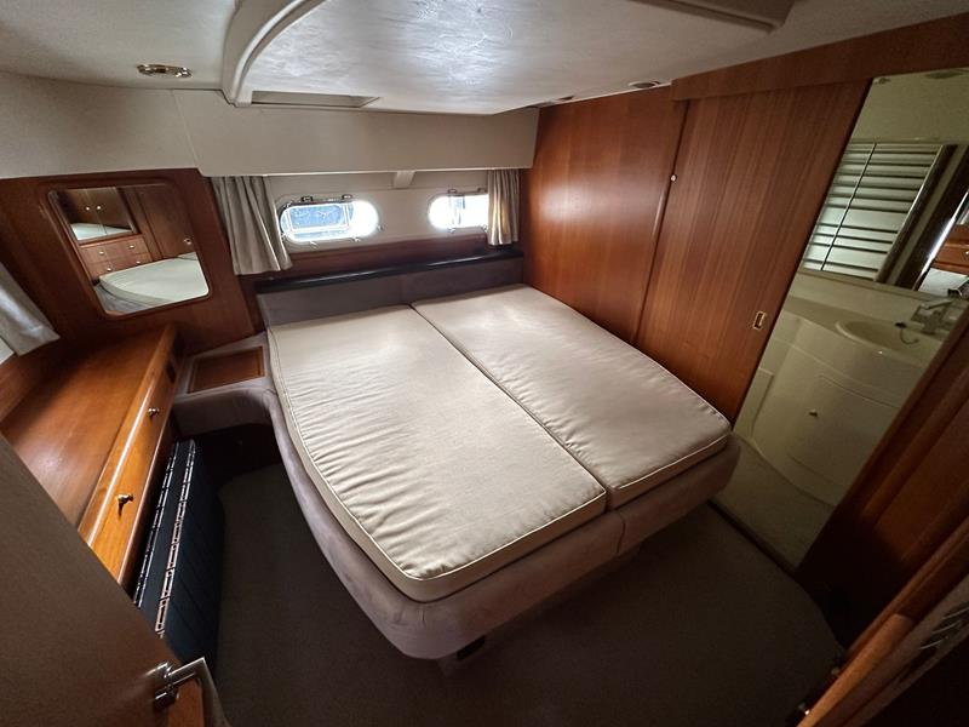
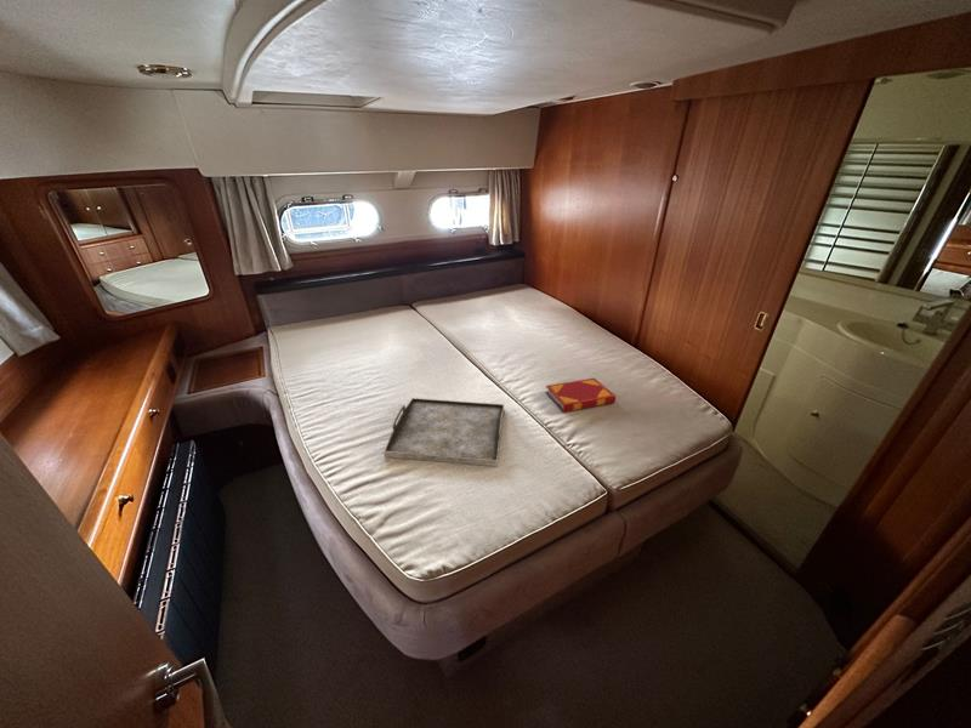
+ serving tray [382,397,505,467]
+ hardback book [544,377,617,414]
